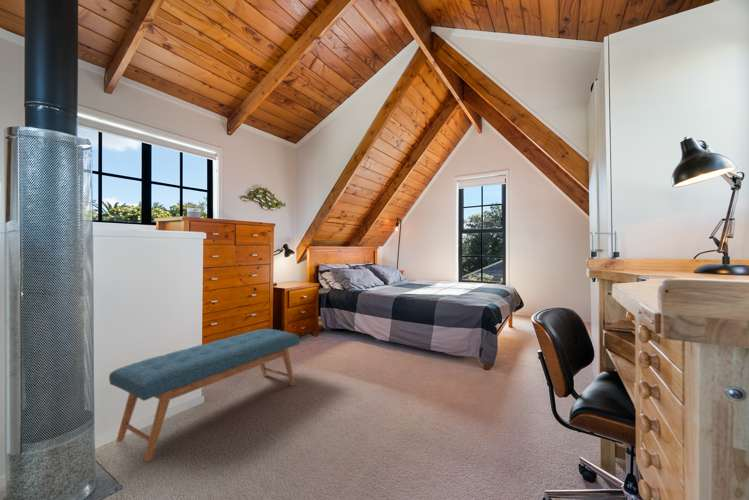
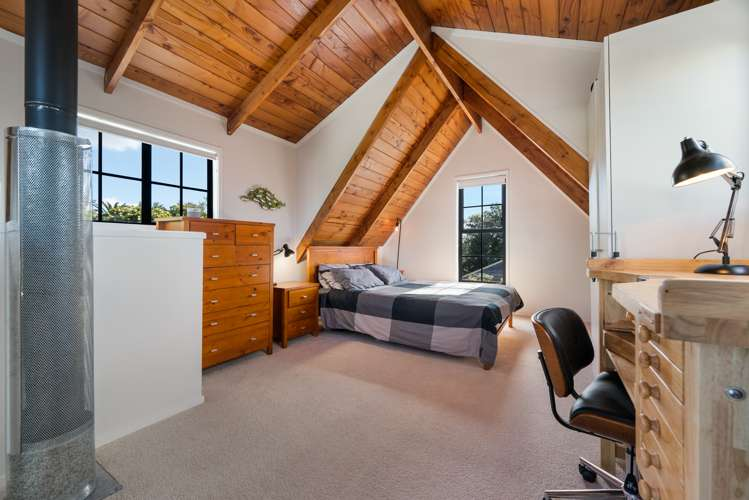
- bench [108,328,300,462]
